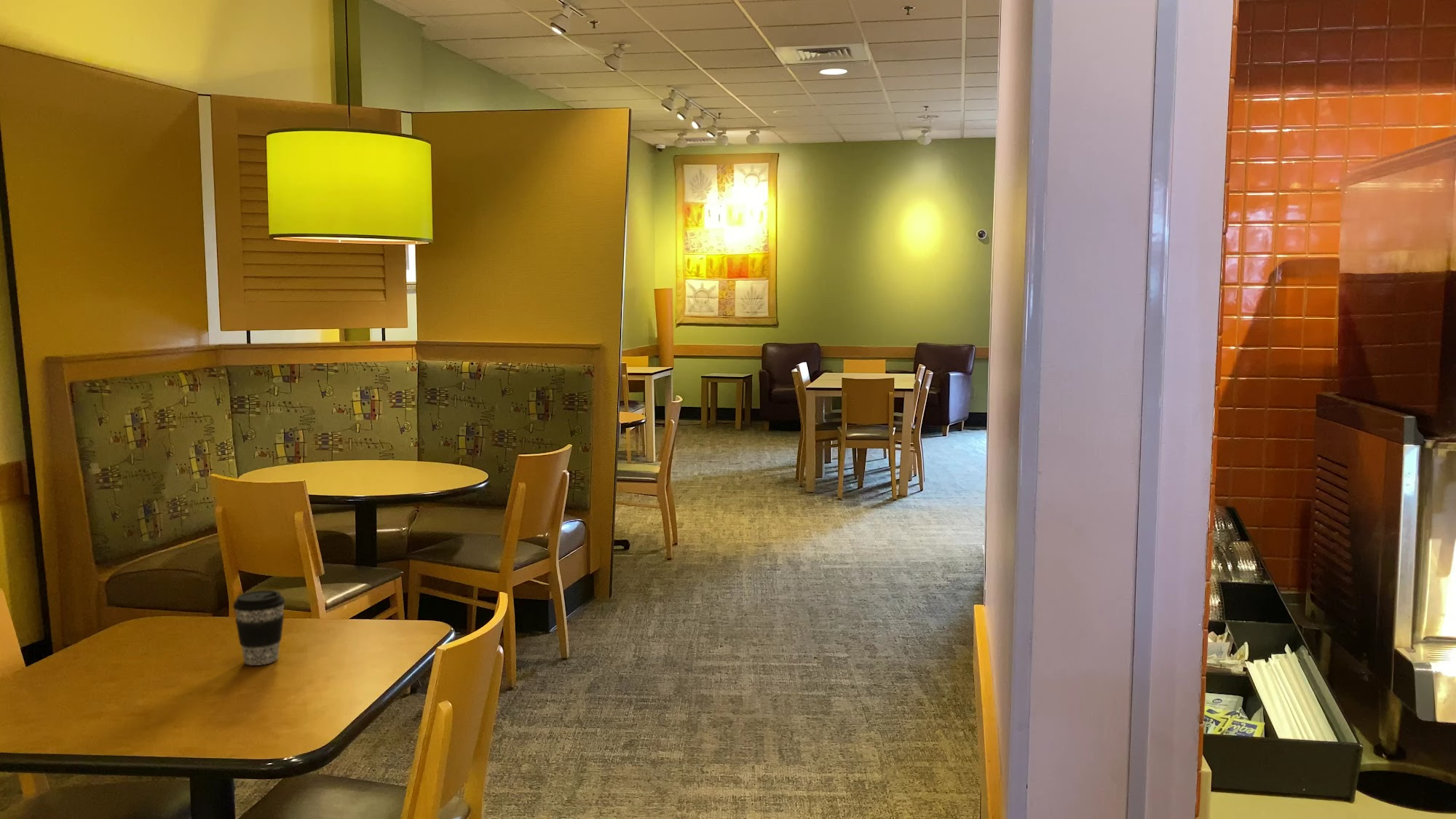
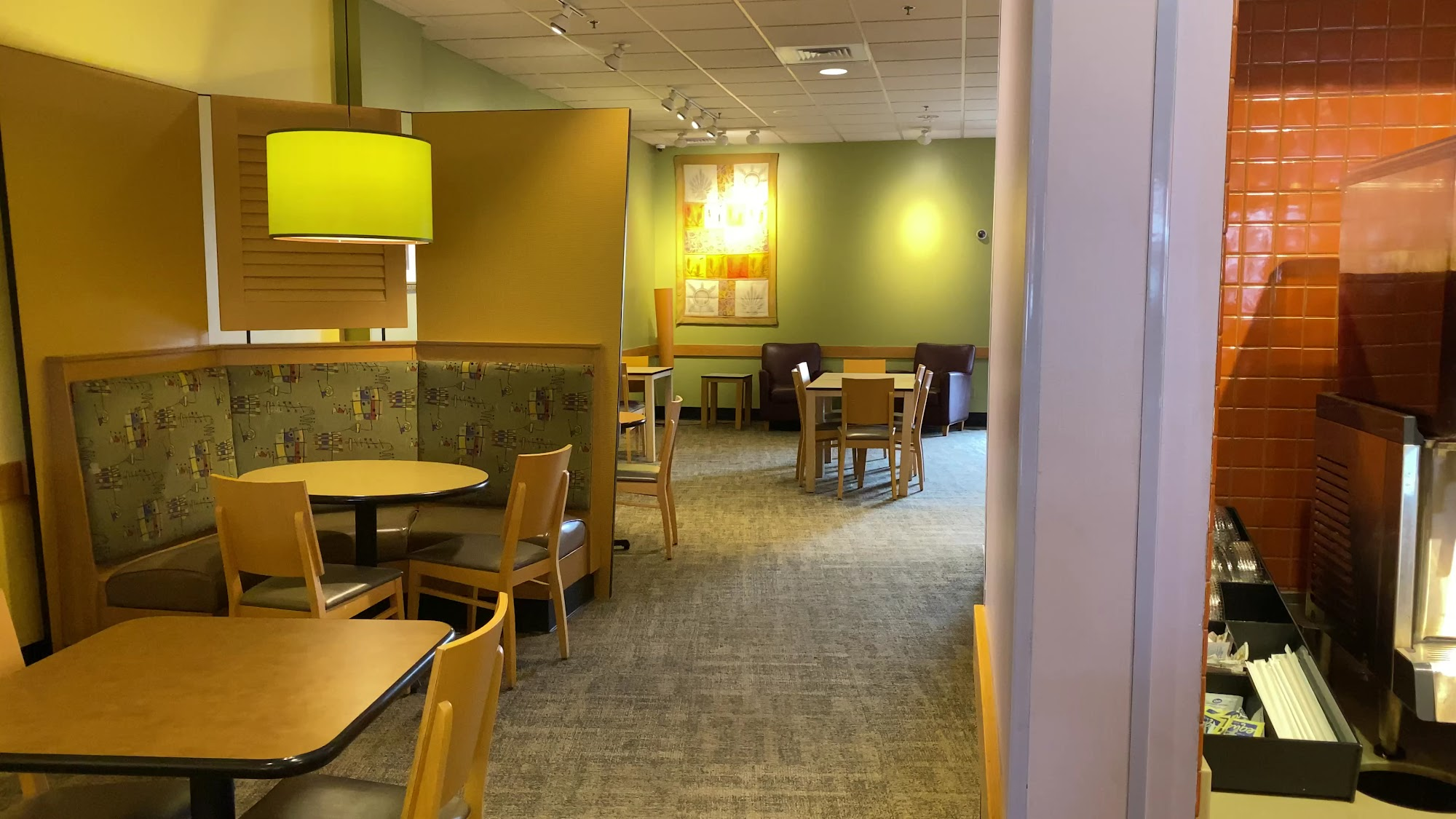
- coffee cup [232,590,285,666]
